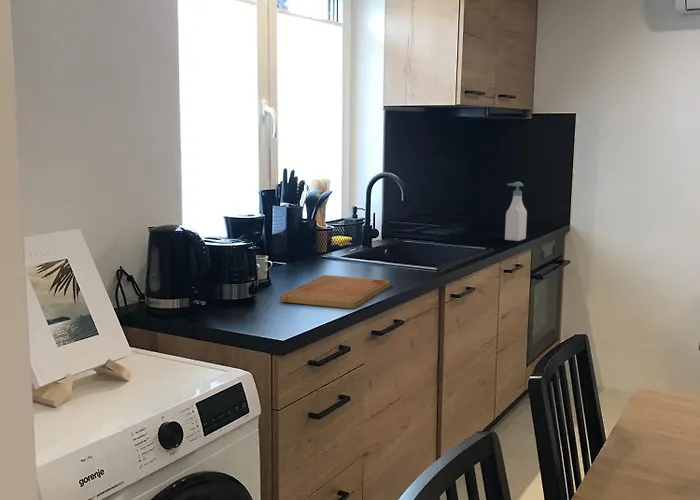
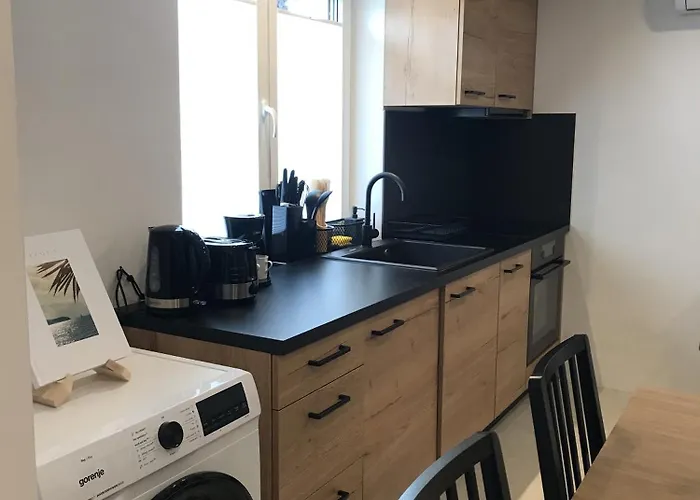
- cutting board [279,274,391,309]
- soap bottle [504,181,528,242]
